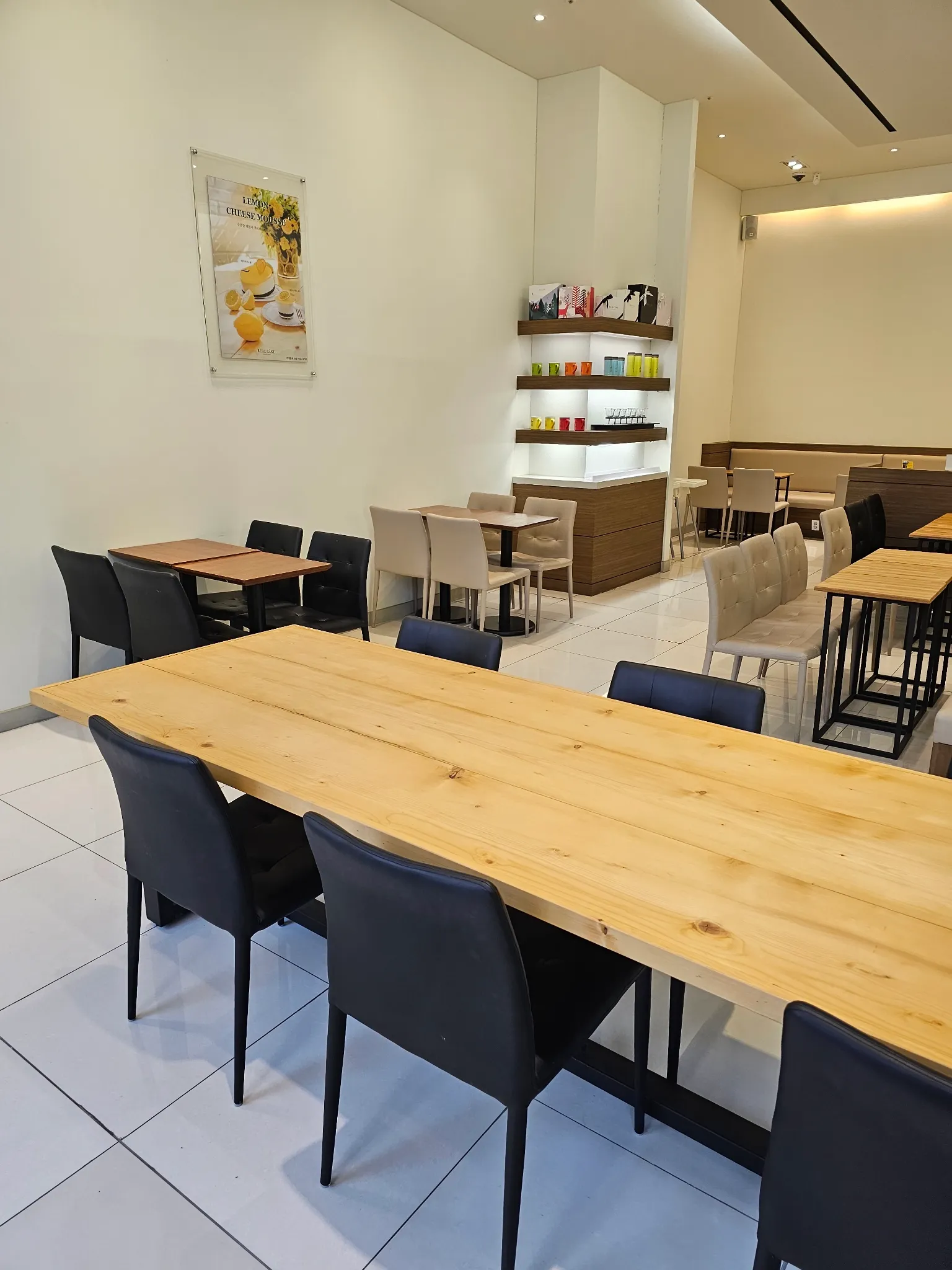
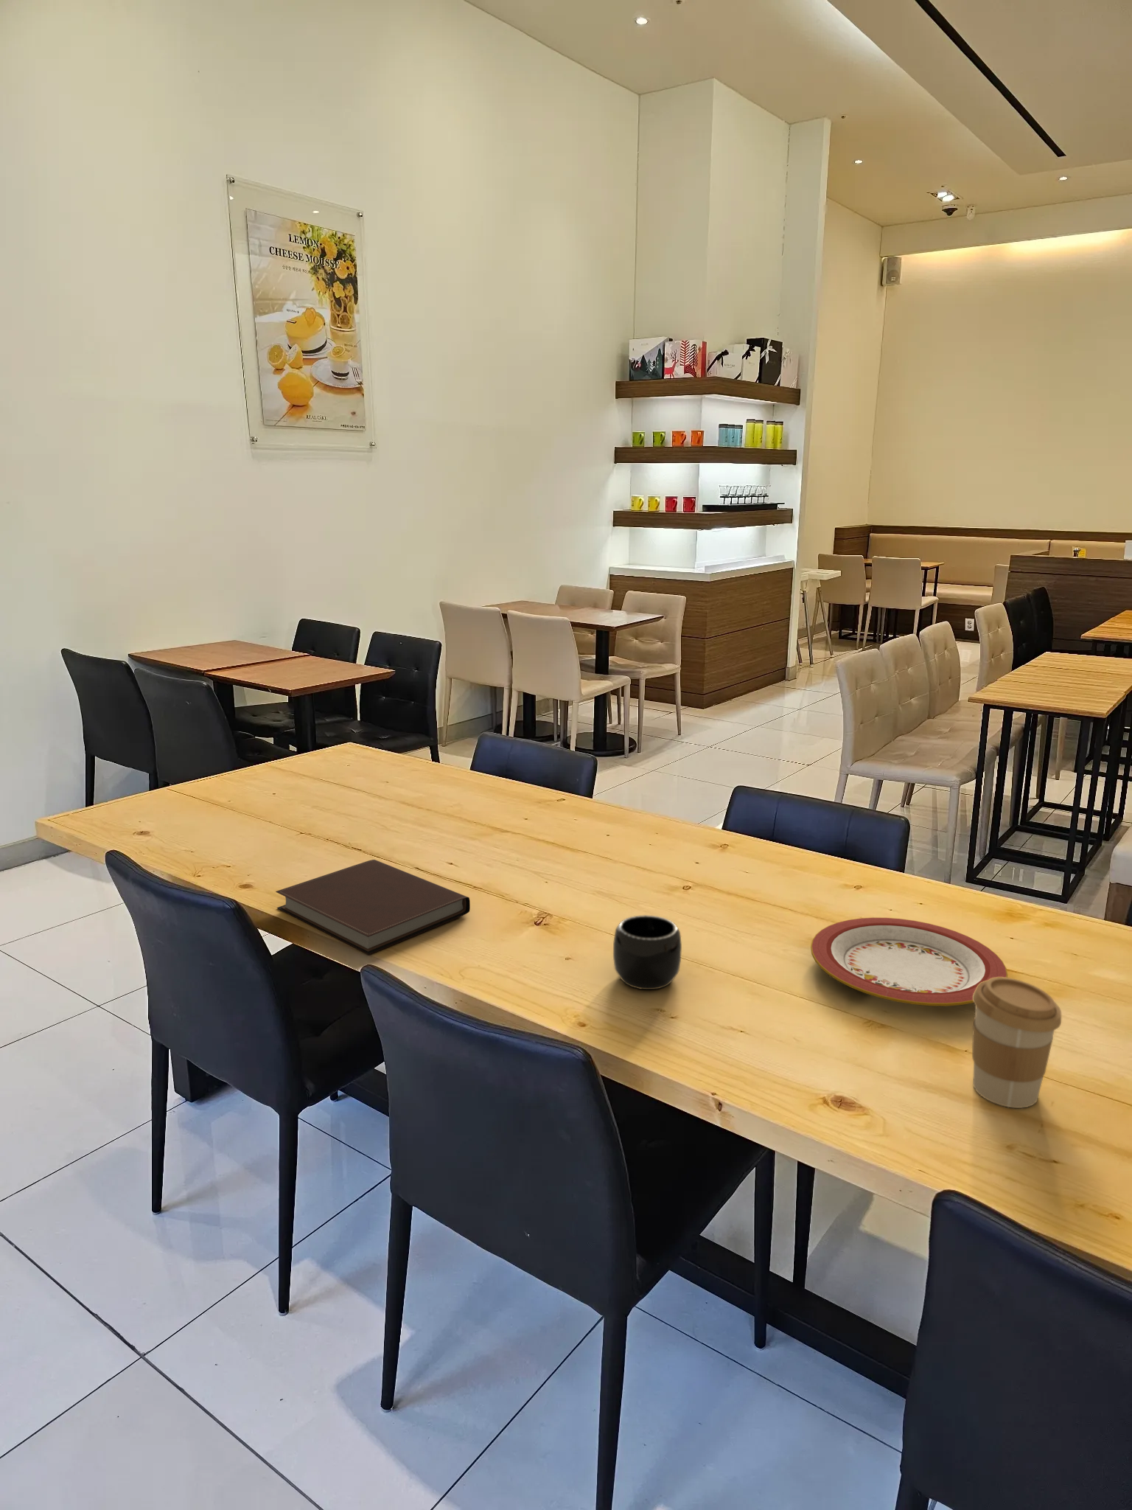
+ coffee cup [971,977,1062,1109]
+ mug [612,914,683,990]
+ notebook [275,858,471,956]
+ plate [810,917,1008,1006]
